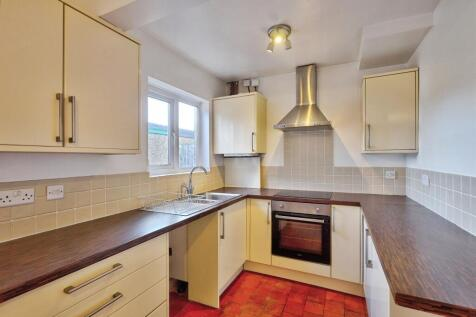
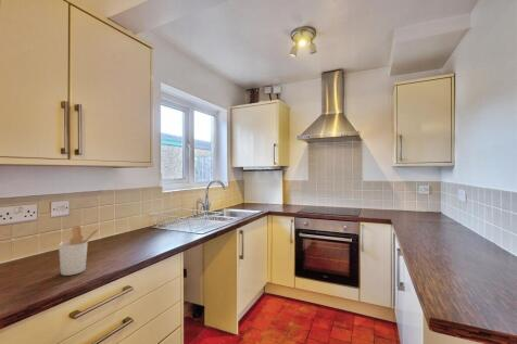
+ utensil holder [58,225,102,277]
